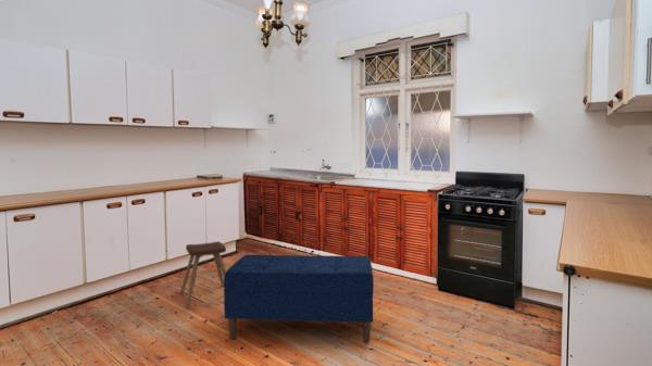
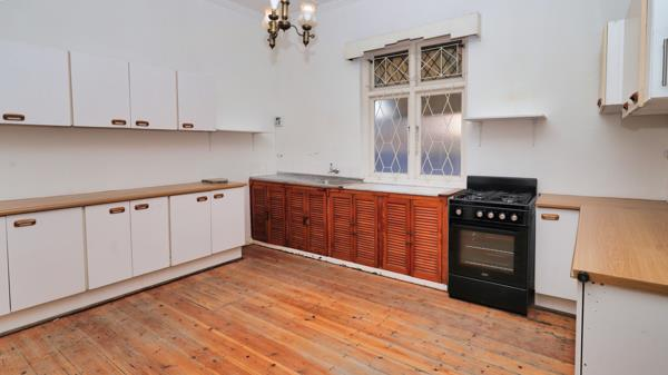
- music stool [179,240,227,310]
- bench [223,254,375,343]
